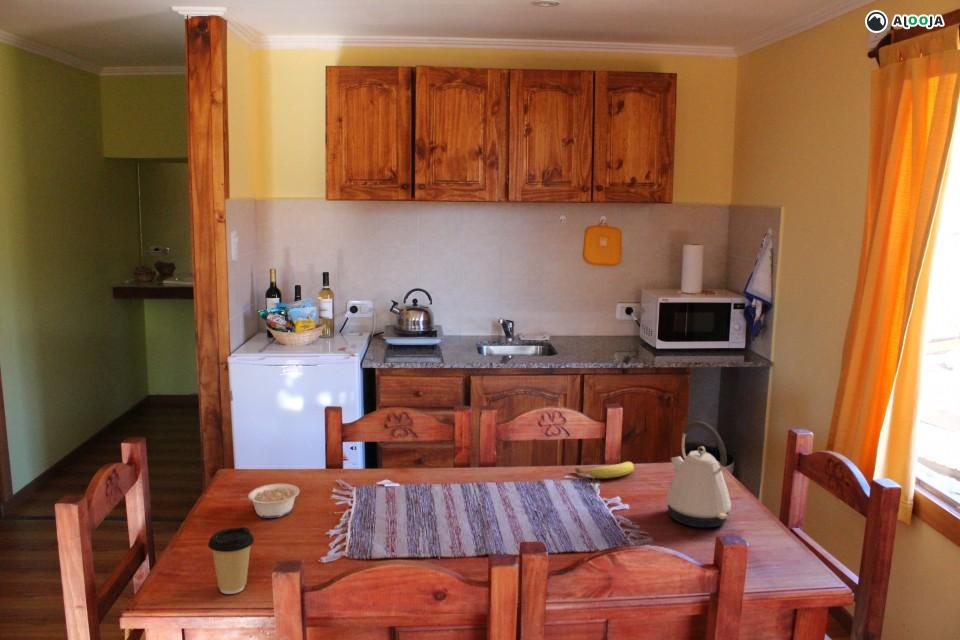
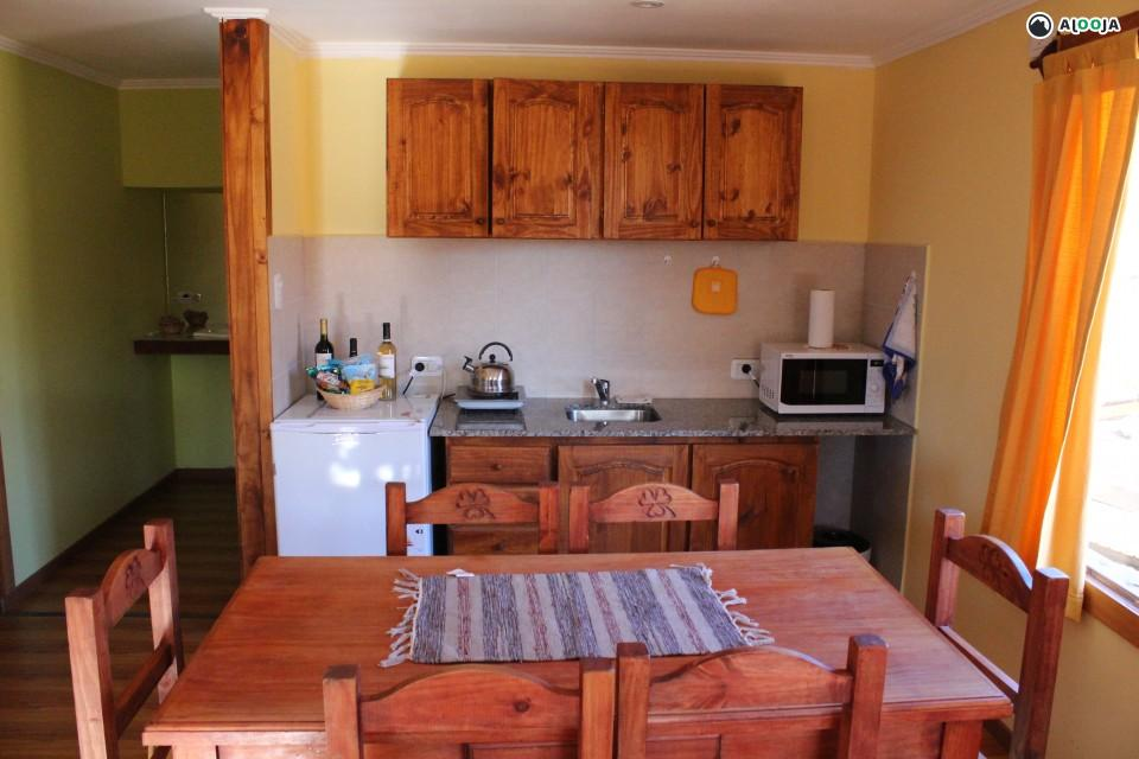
- kettle [665,421,732,528]
- coffee cup [207,526,255,595]
- fruit [574,461,635,479]
- legume [239,483,300,519]
